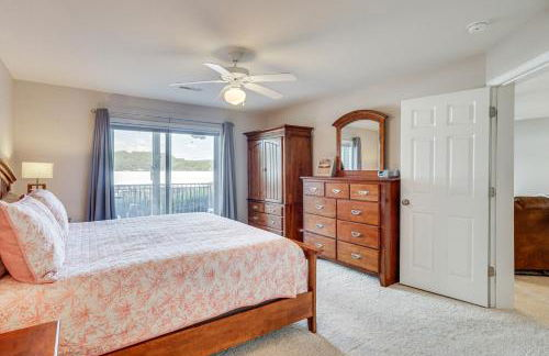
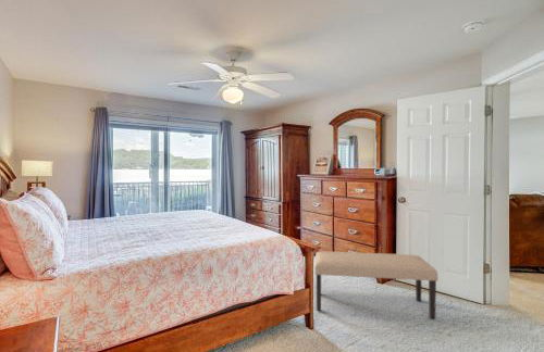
+ bench [314,250,438,320]
